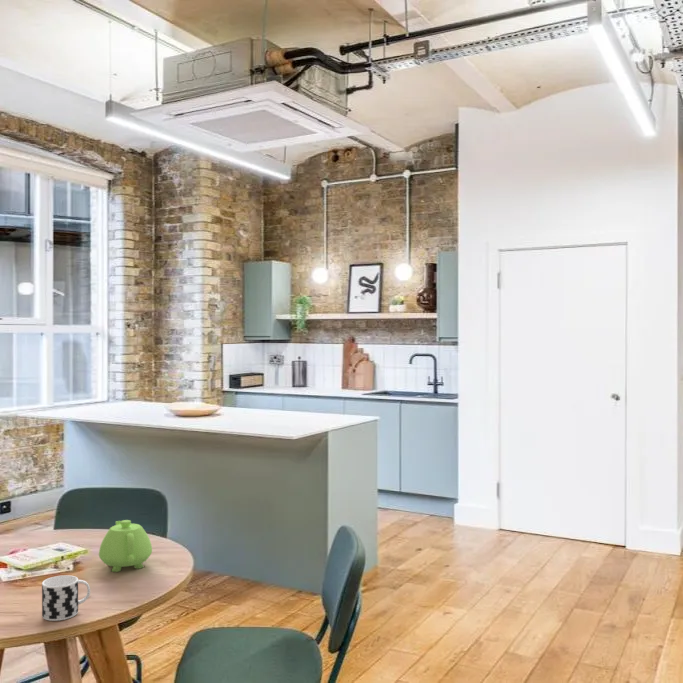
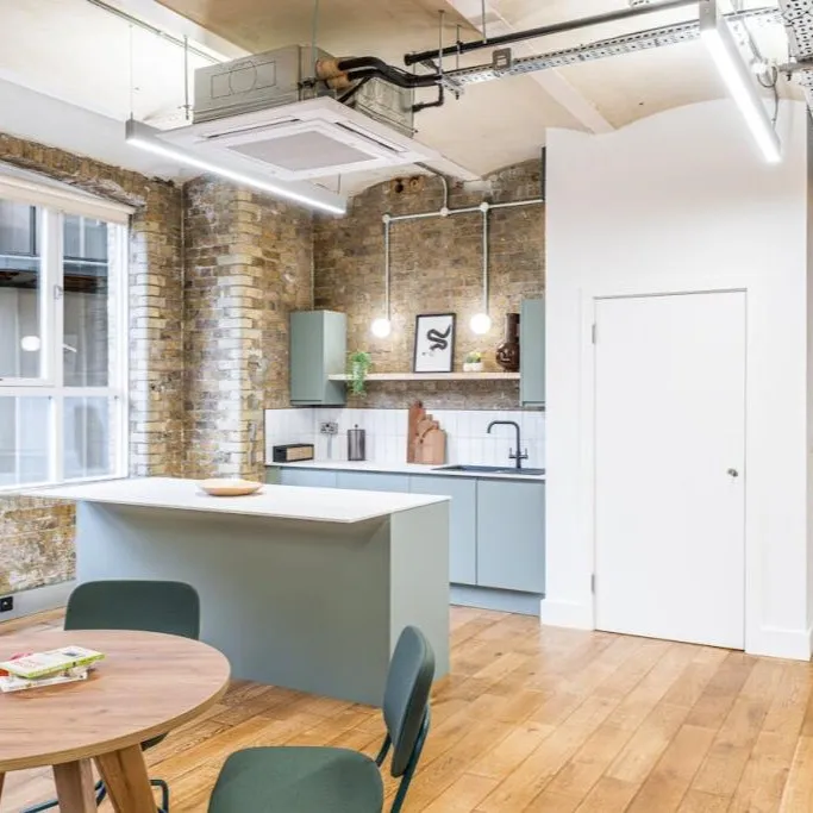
- teapot [98,519,153,573]
- cup [41,574,91,622]
